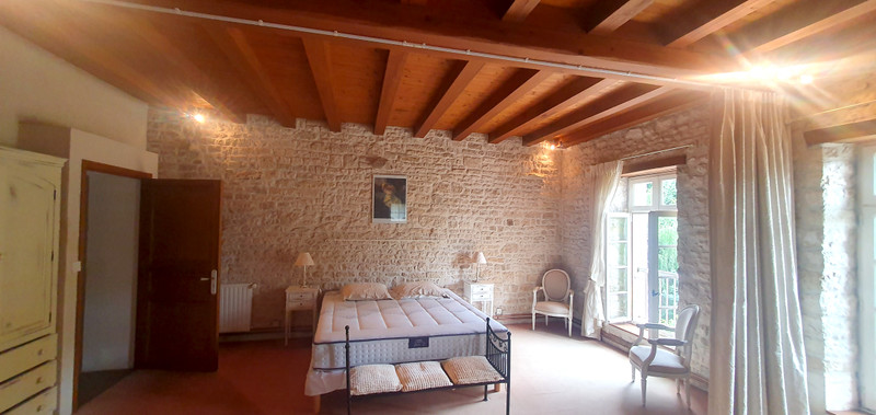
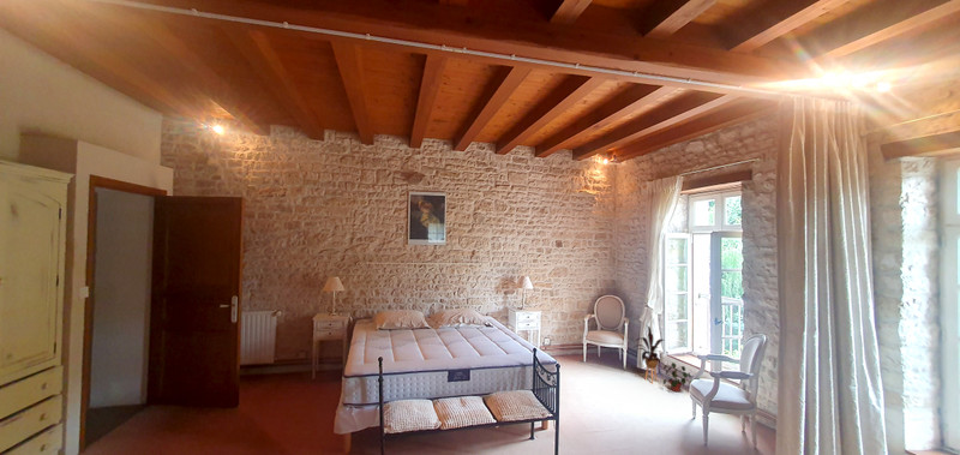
+ potted plant [662,361,692,394]
+ house plant [630,325,665,384]
